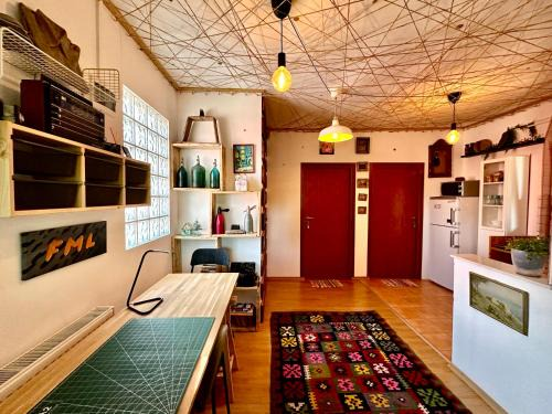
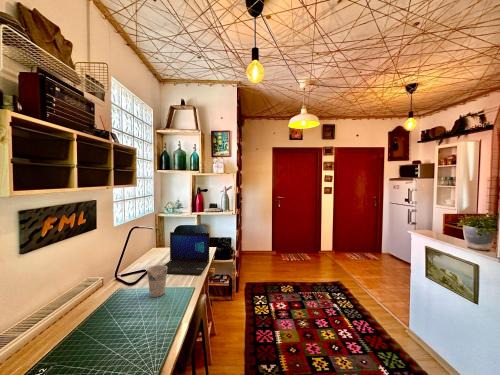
+ laptop [163,231,210,276]
+ cup [146,264,168,298]
